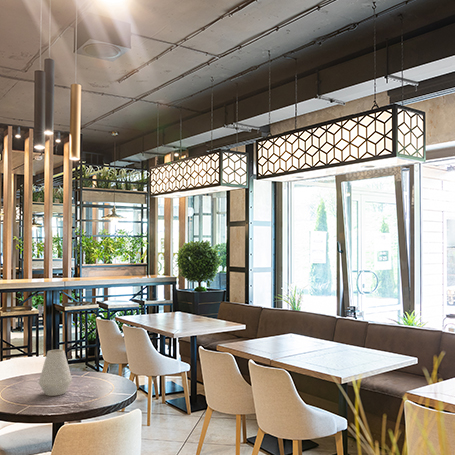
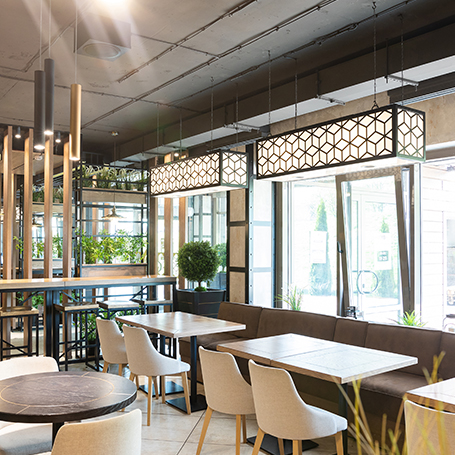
- vase [38,349,73,397]
